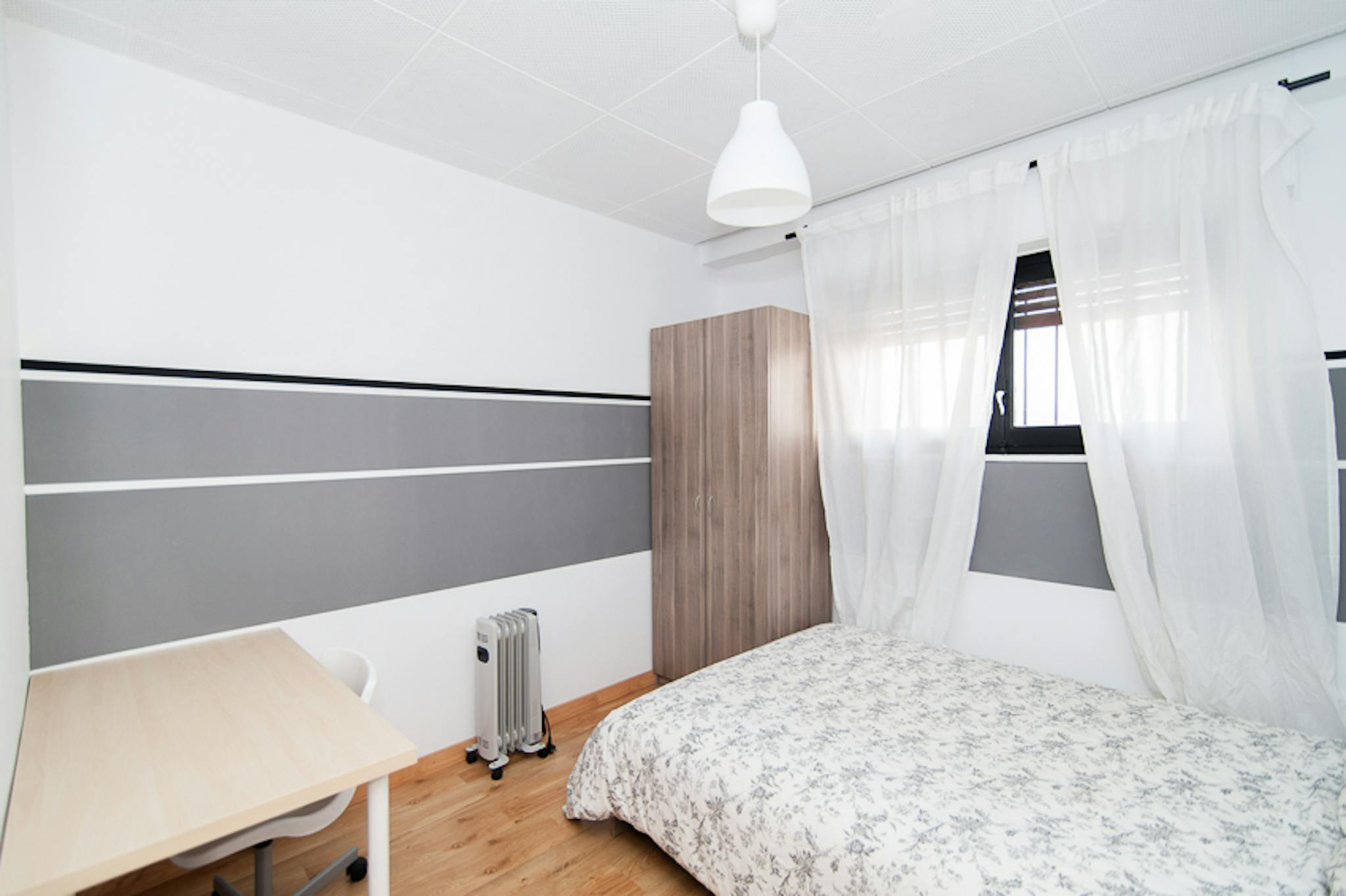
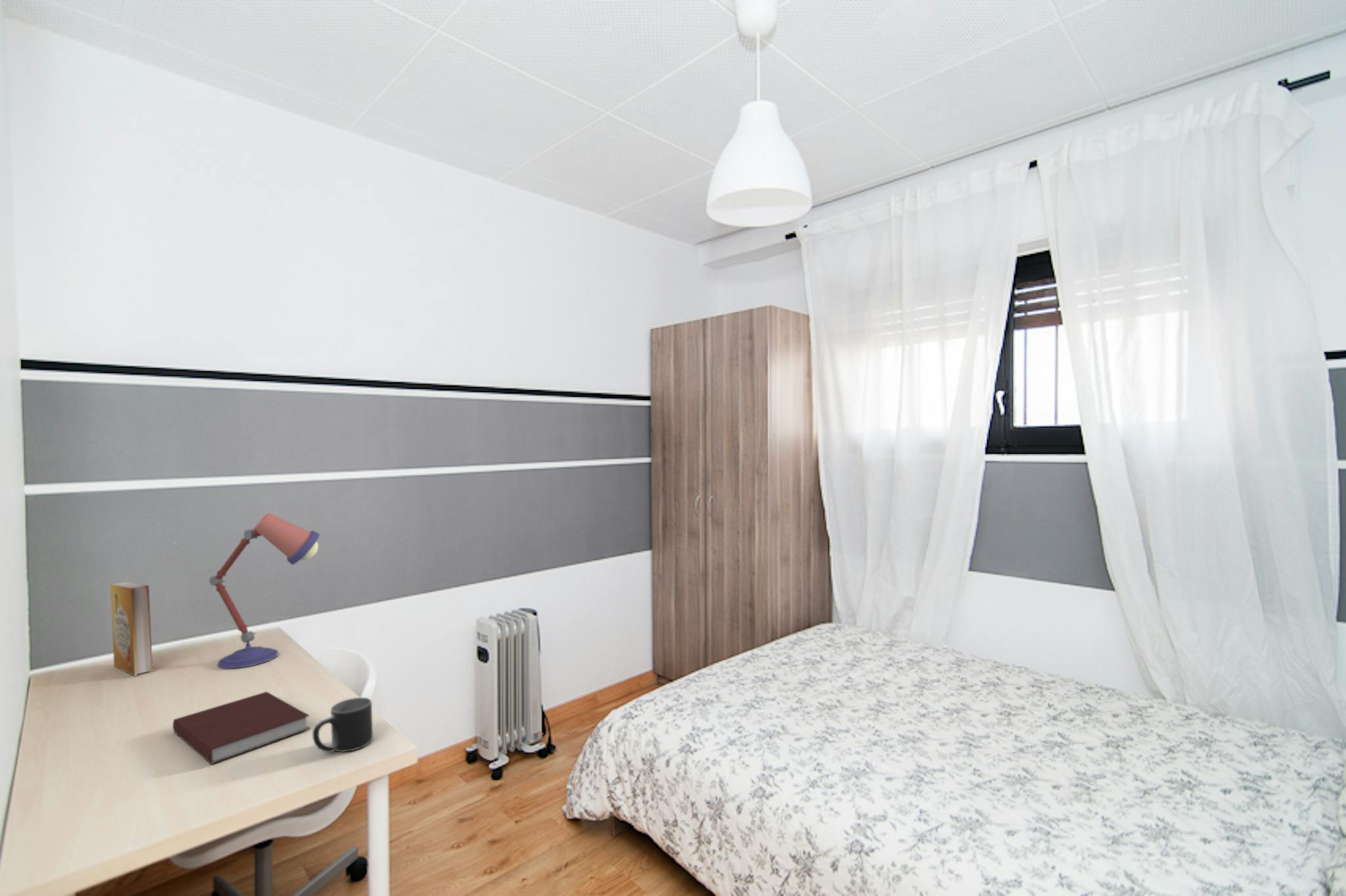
+ notebook [172,691,311,765]
+ book [109,581,154,677]
+ mug [312,697,373,753]
+ desk lamp [208,512,321,669]
